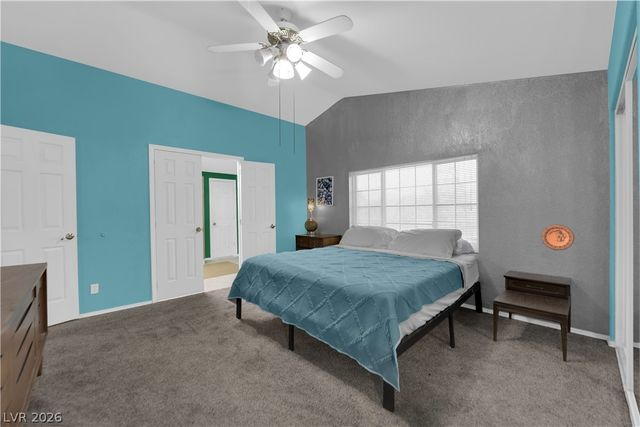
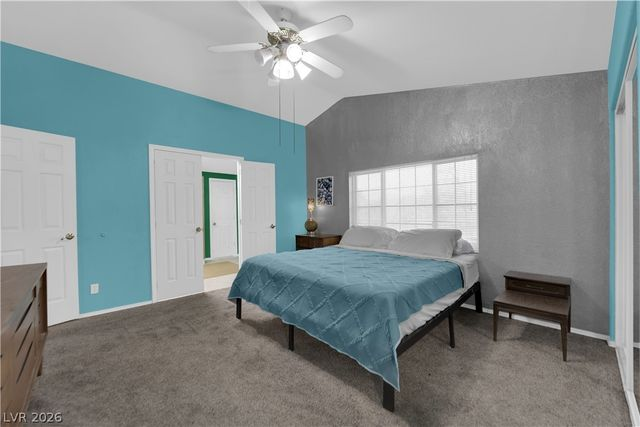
- decorative plate [540,224,575,251]
